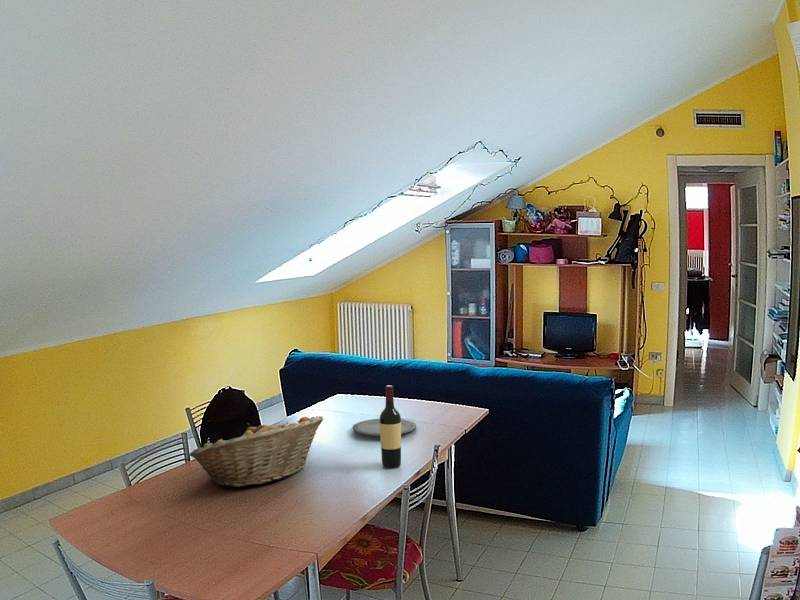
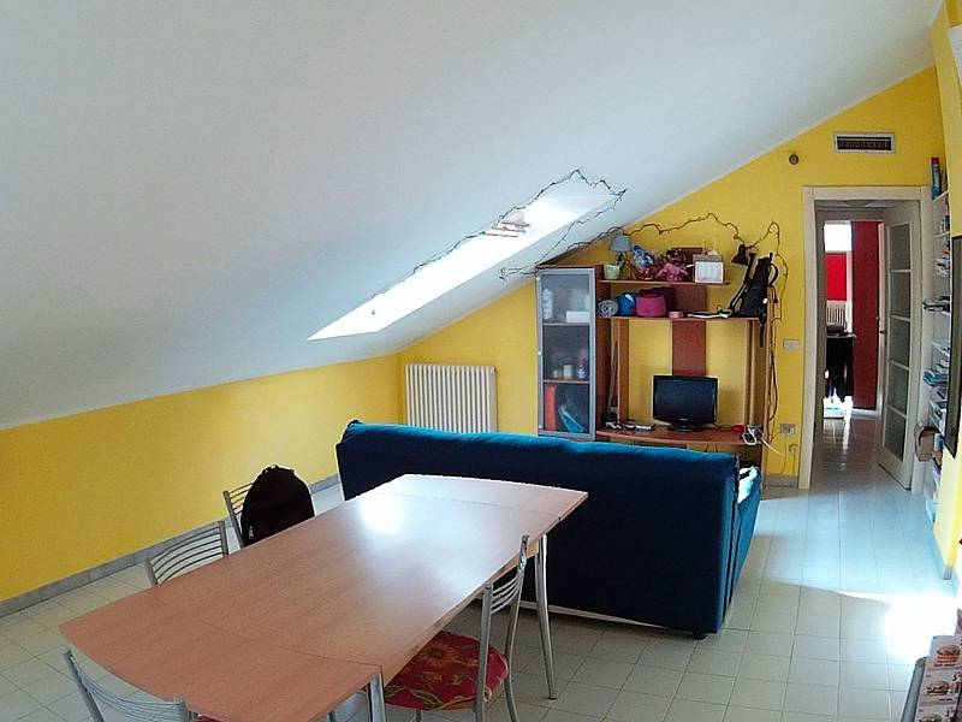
- plate [351,418,417,437]
- wine bottle [379,384,402,469]
- fruit basket [189,415,324,488]
